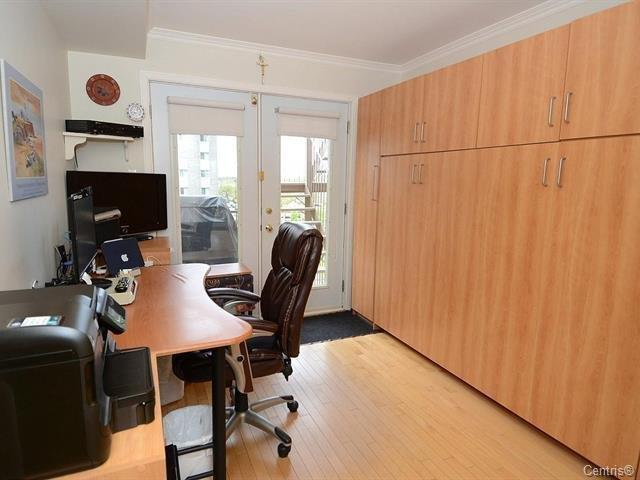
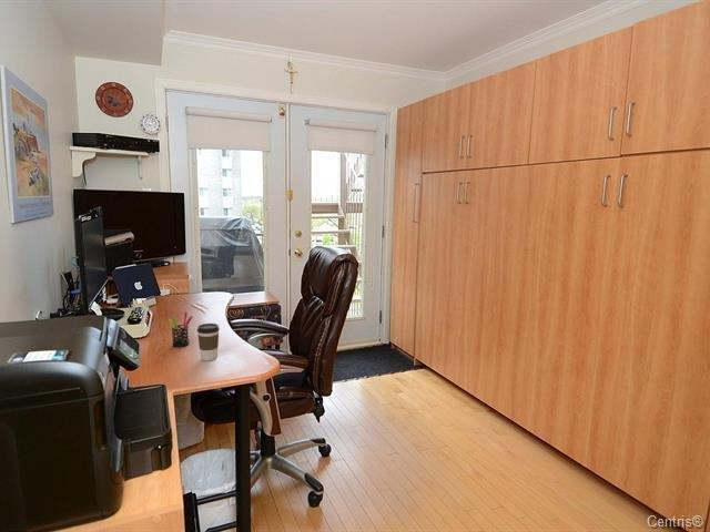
+ coffee cup [196,323,221,361]
+ pen holder [169,311,193,348]
